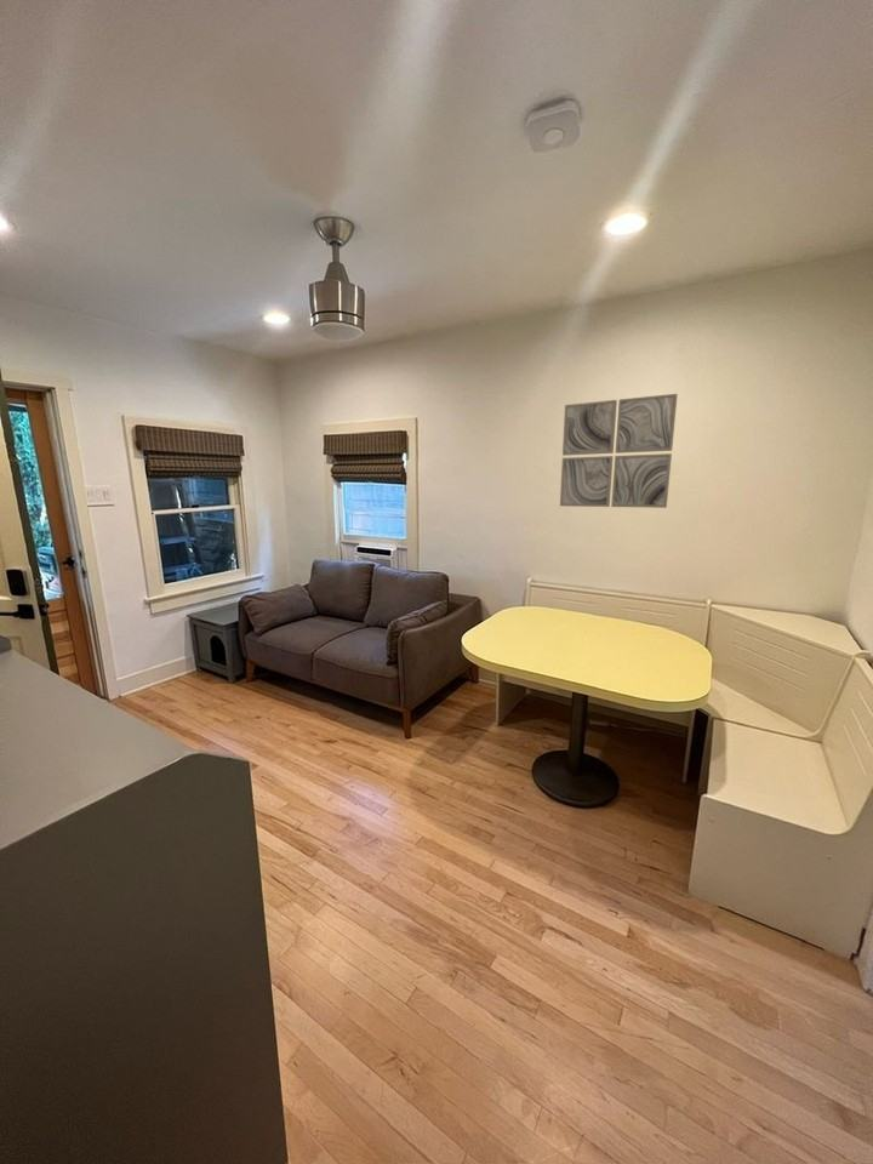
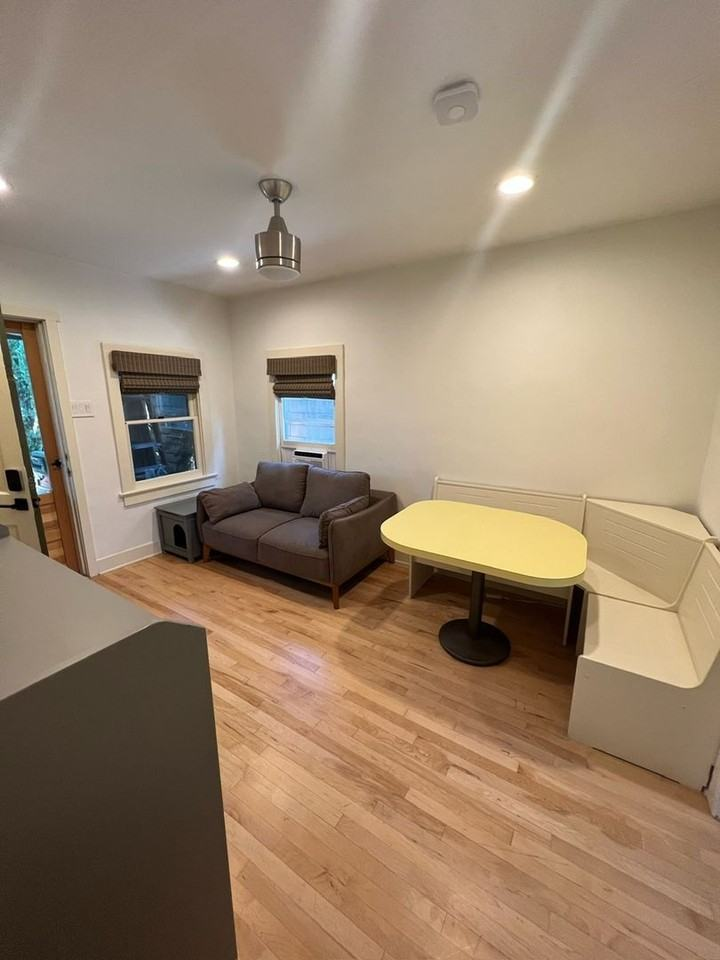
- wall art [559,393,679,509]
